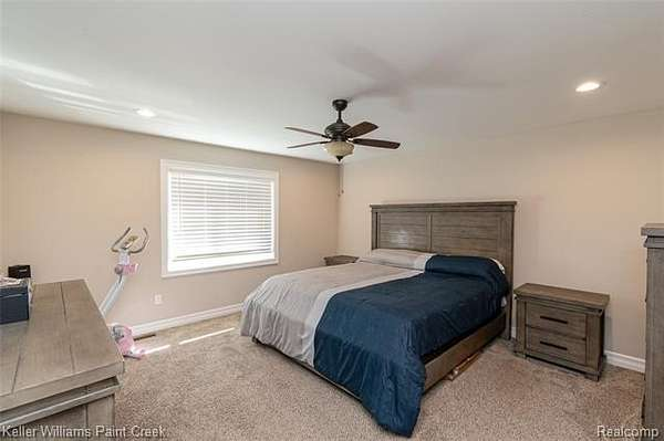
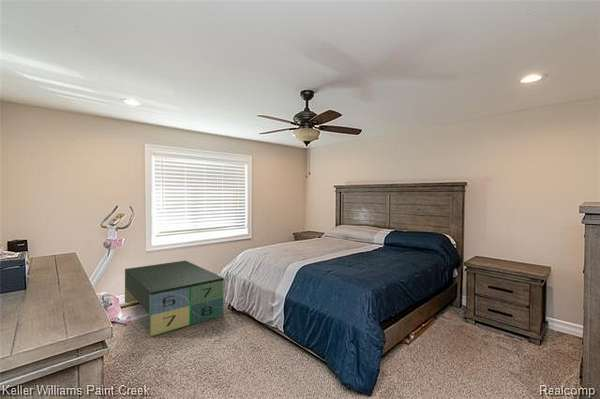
+ bench [124,260,225,338]
